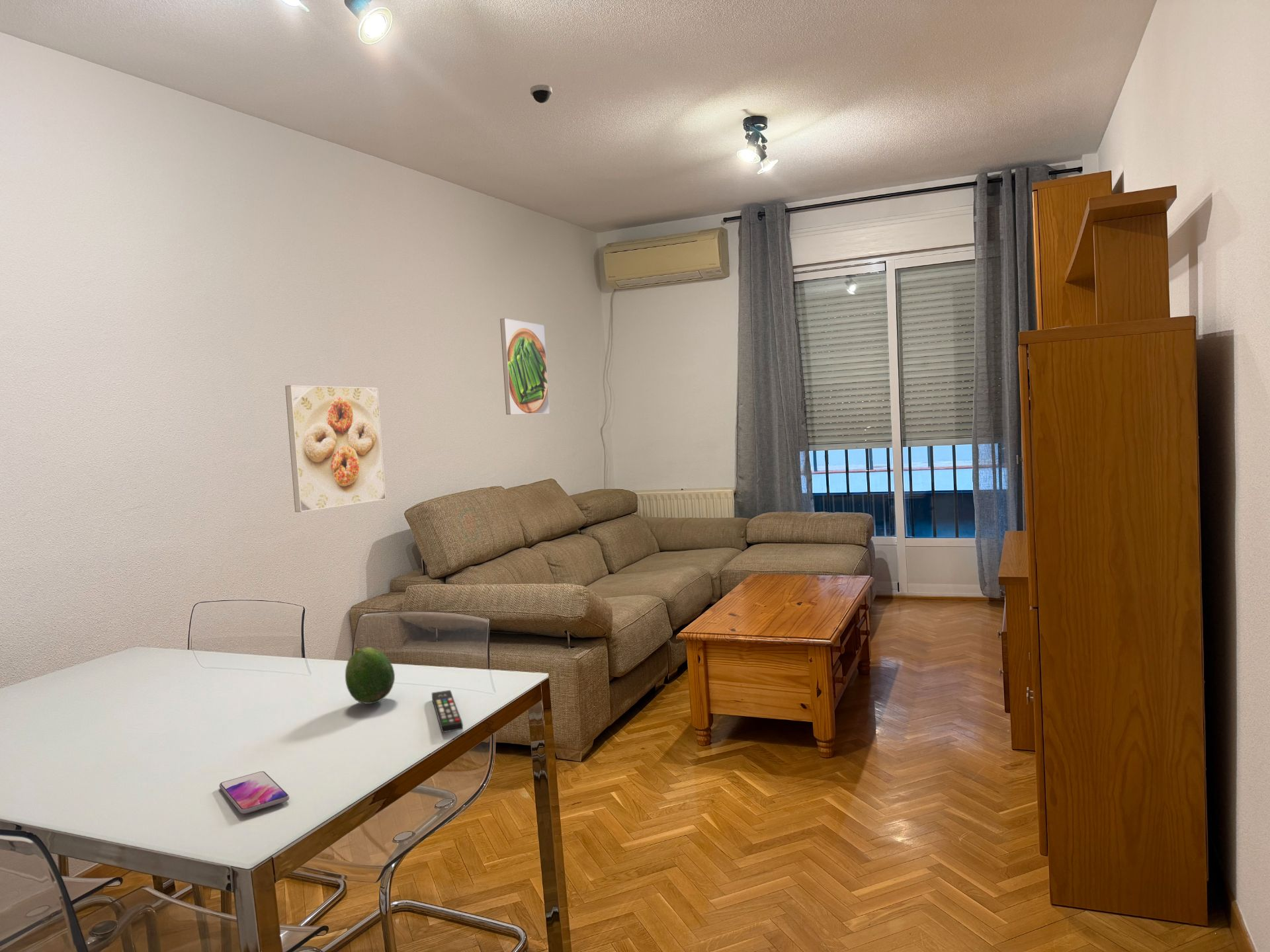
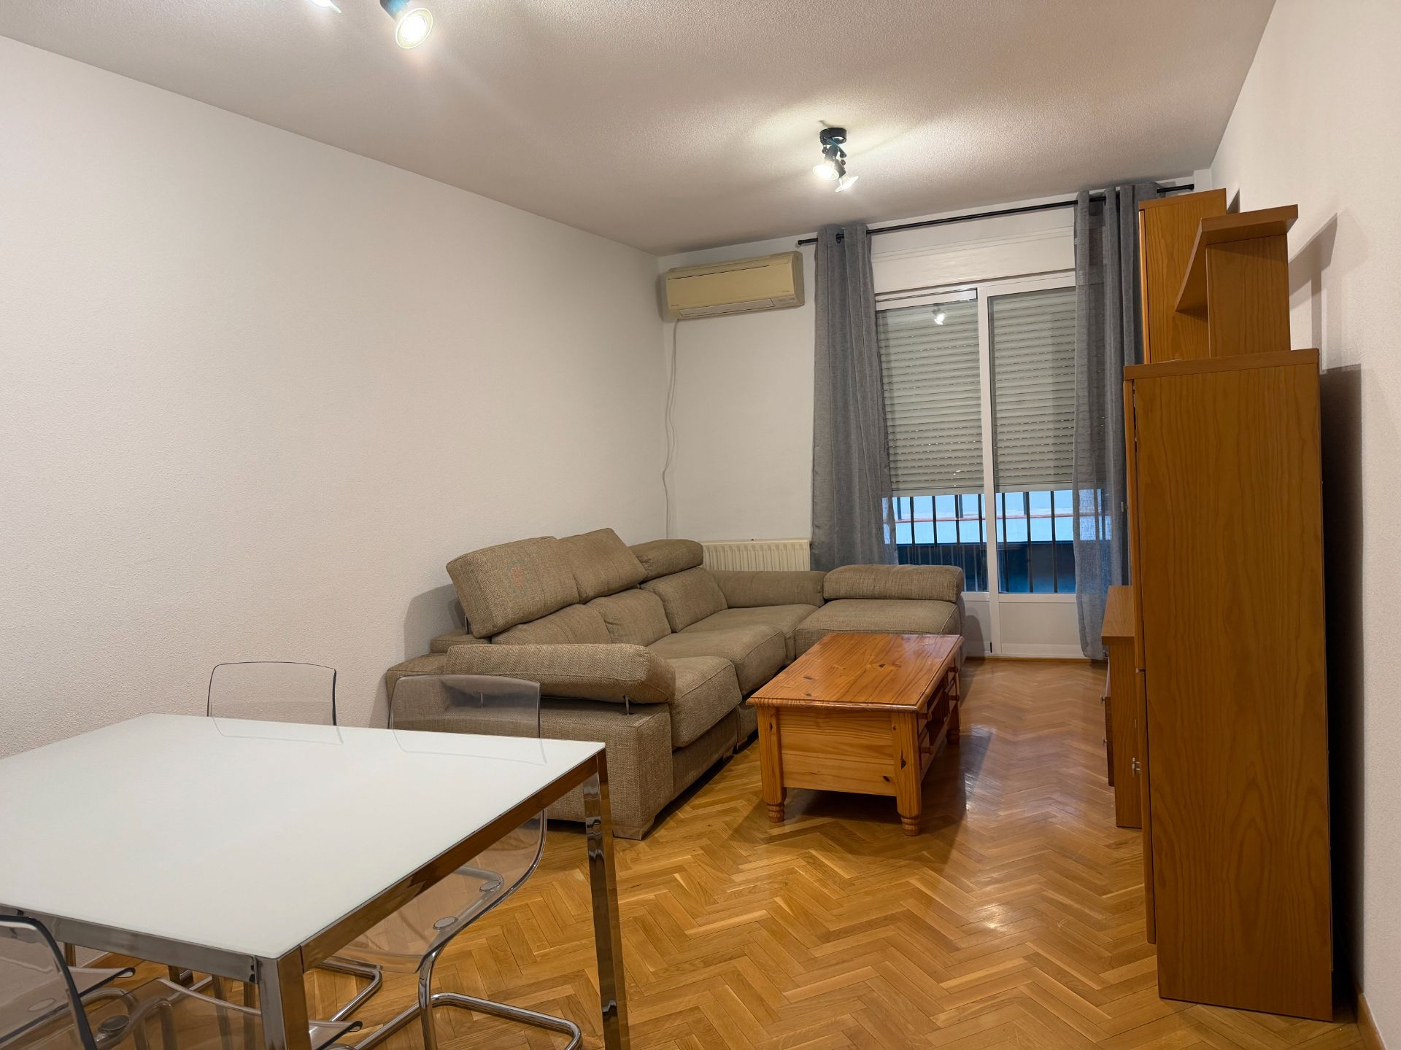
- remote control [431,690,464,733]
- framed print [284,385,386,513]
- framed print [499,318,550,415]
- dome security camera [530,84,553,104]
- fruit [345,647,396,705]
- smartphone [219,771,290,814]
